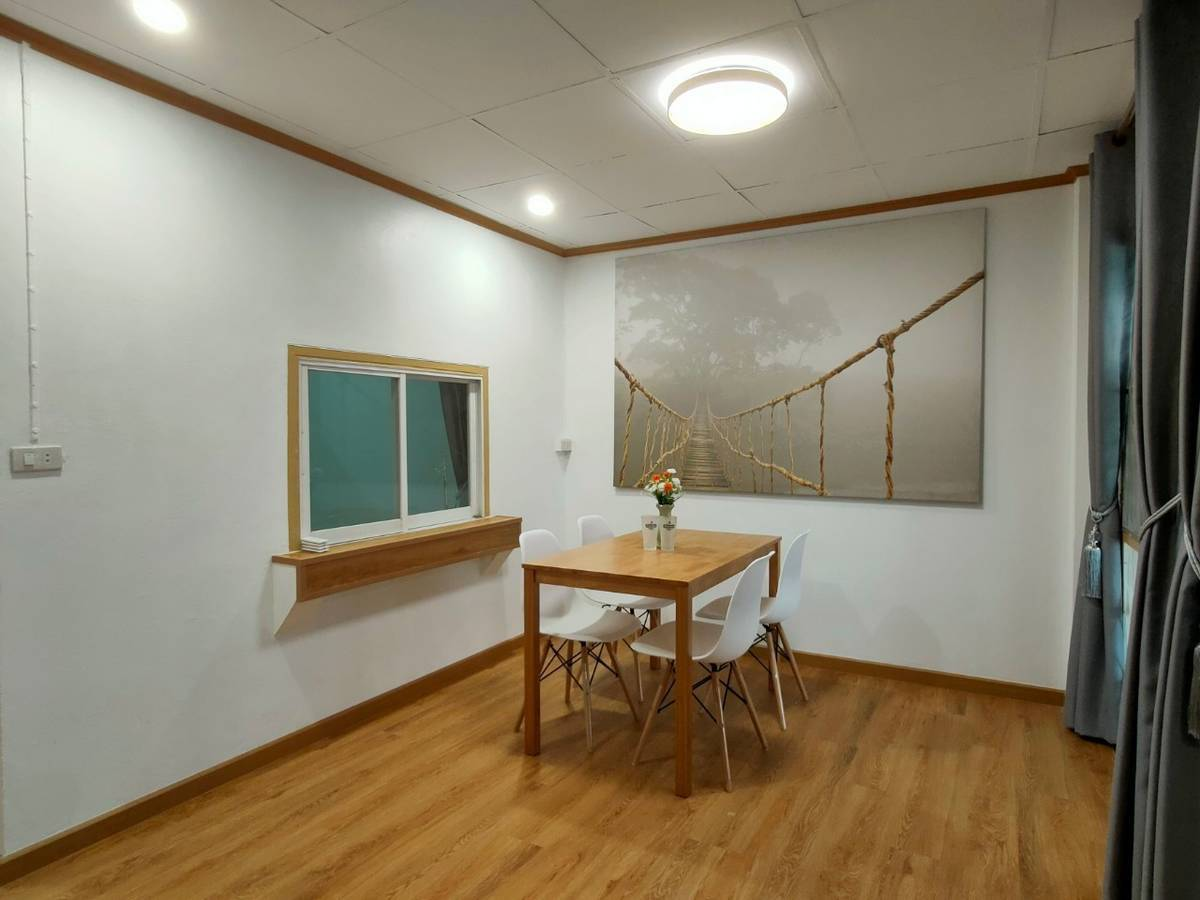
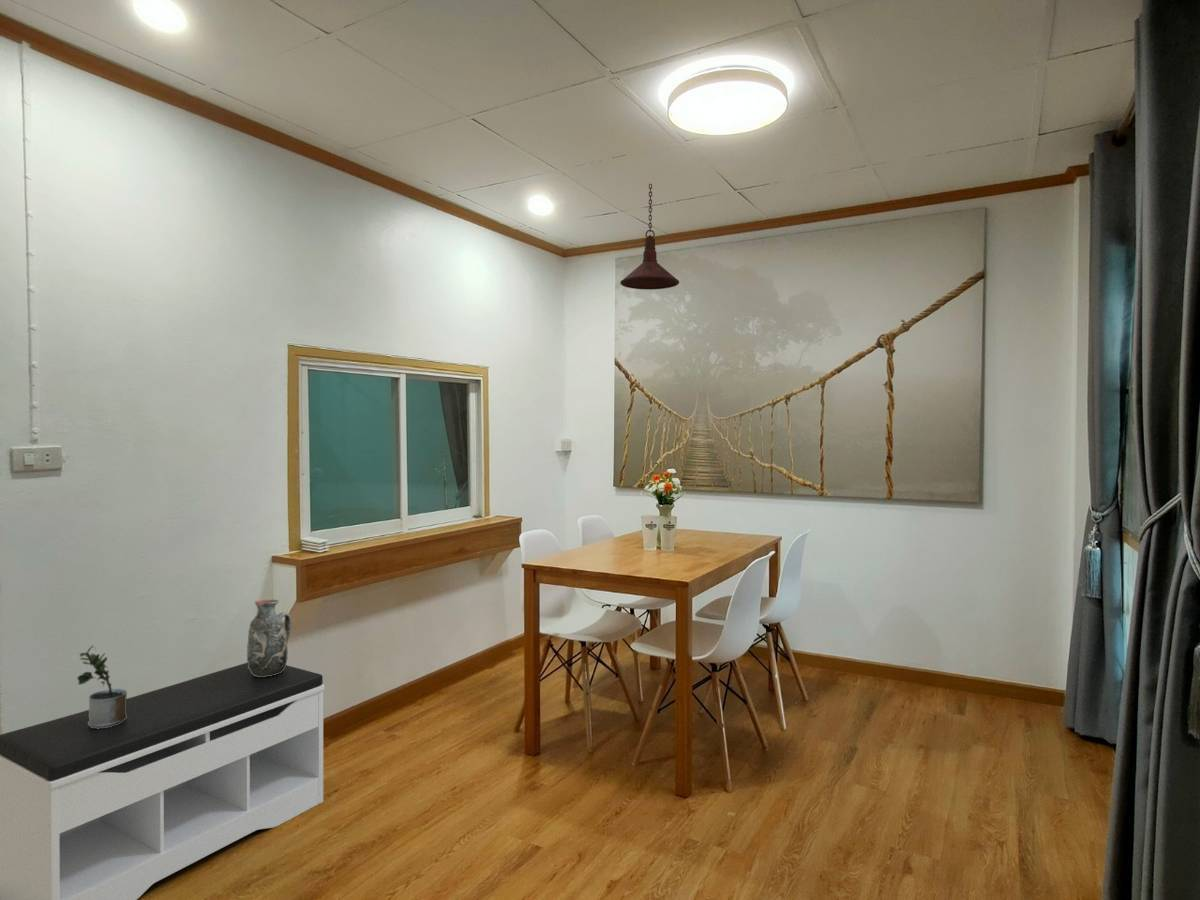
+ bench [0,662,325,900]
+ potted plant [76,645,128,729]
+ pendant light [619,183,680,291]
+ decorative vase [246,599,292,677]
